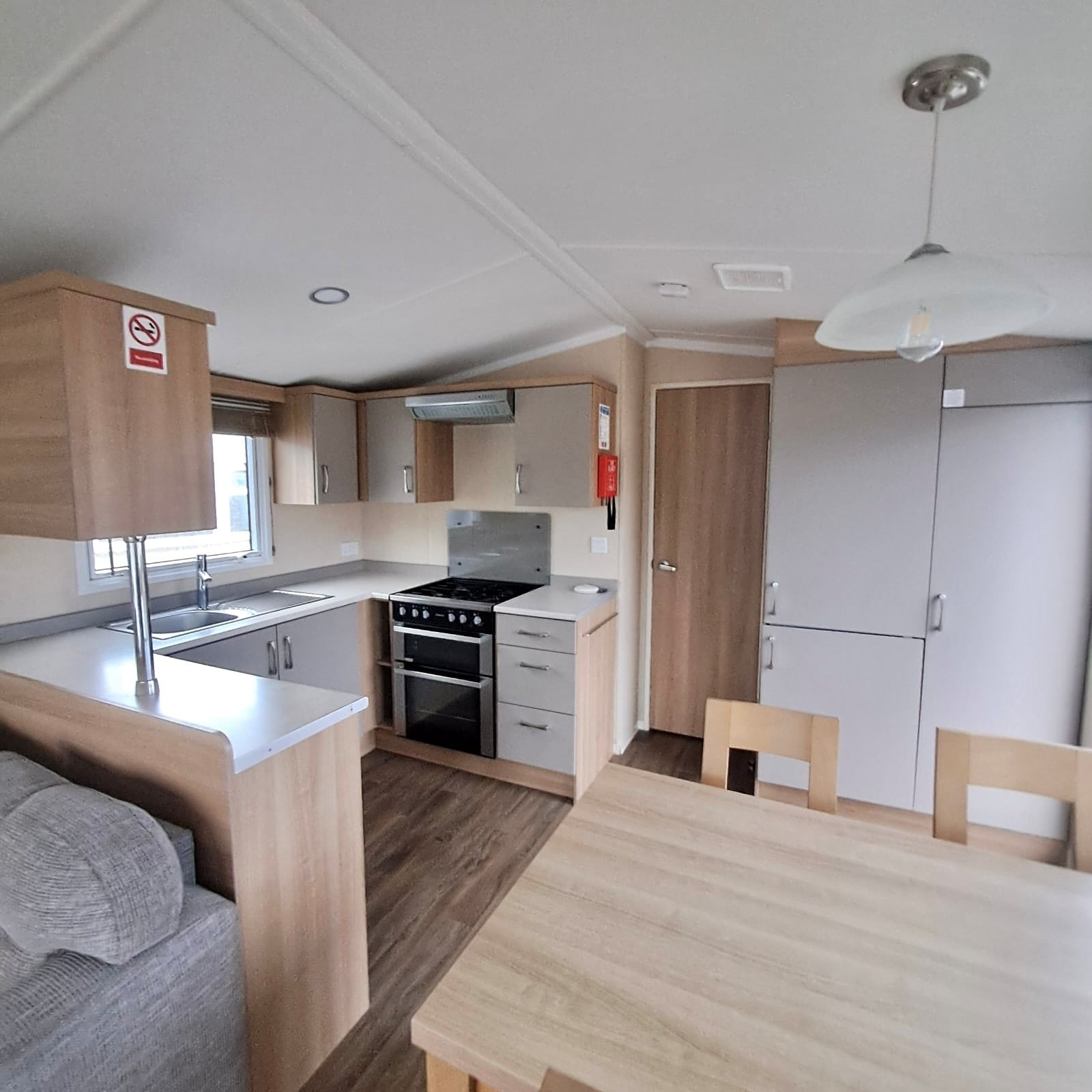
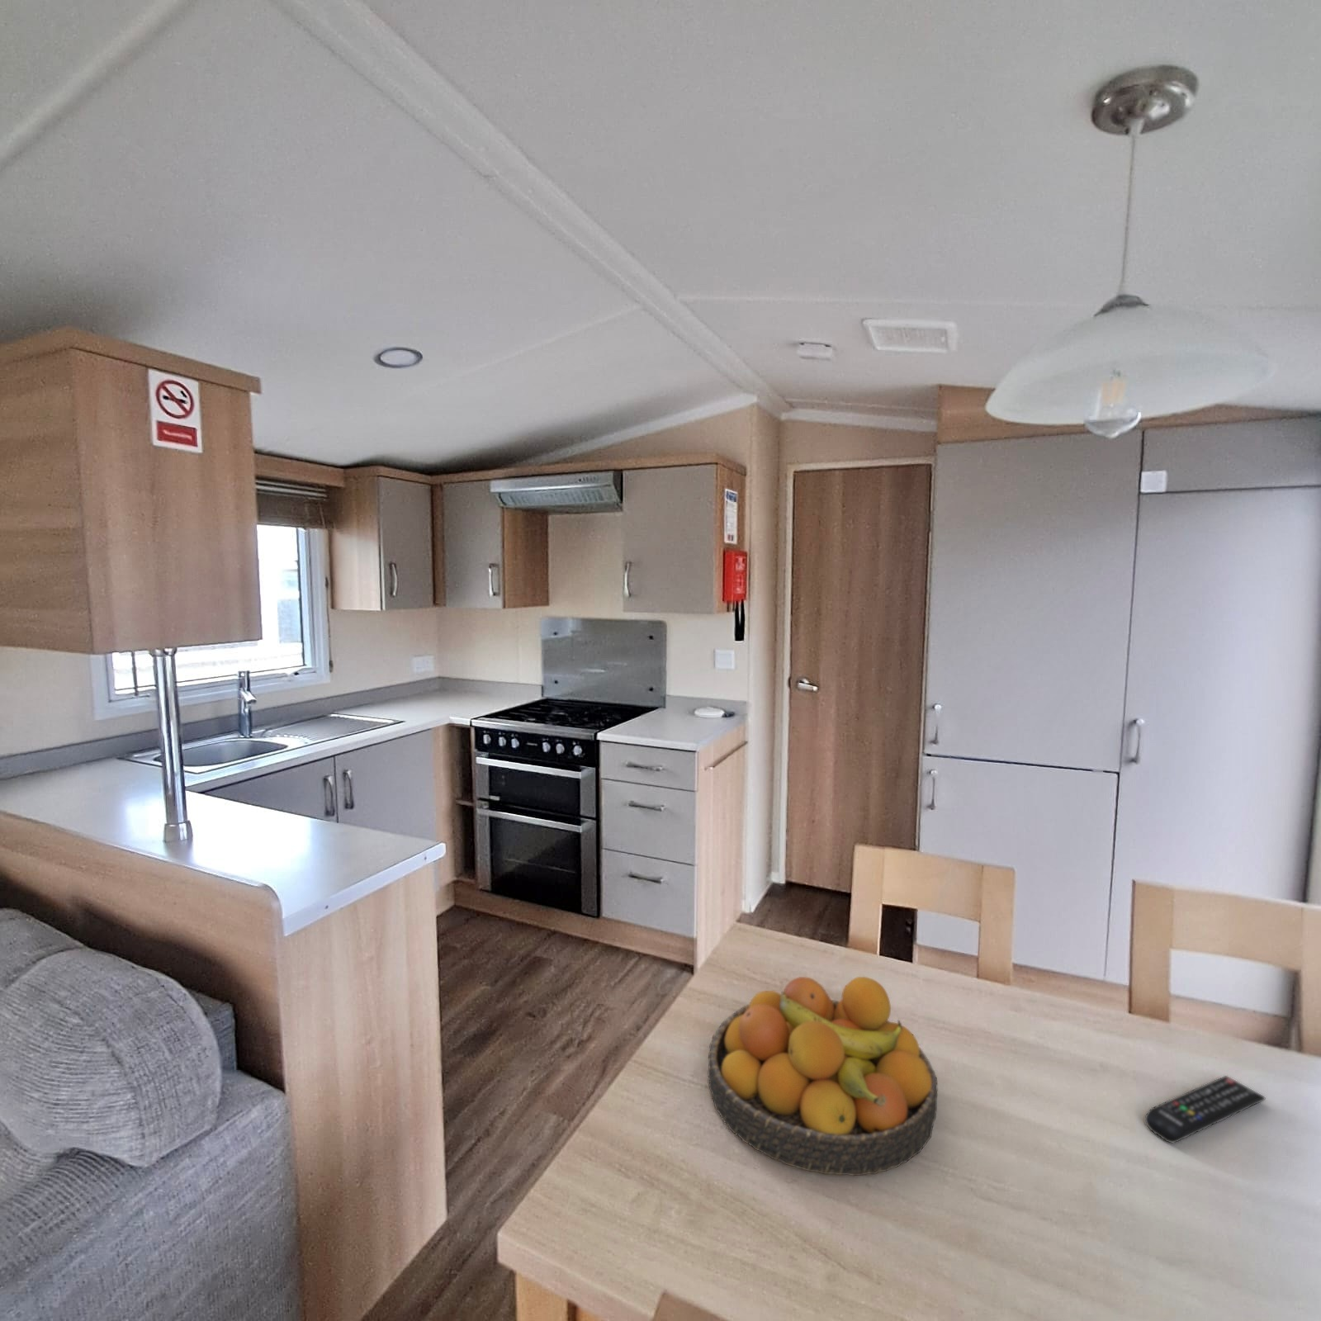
+ remote control [1144,1075,1265,1143]
+ fruit bowl [706,976,939,1177]
